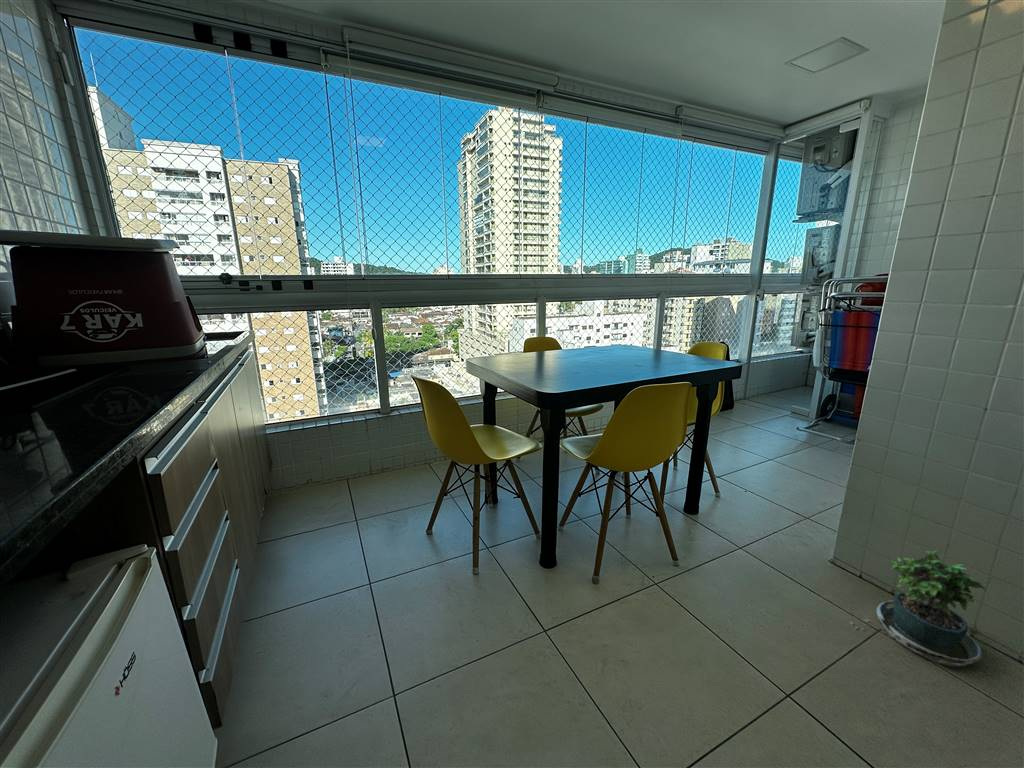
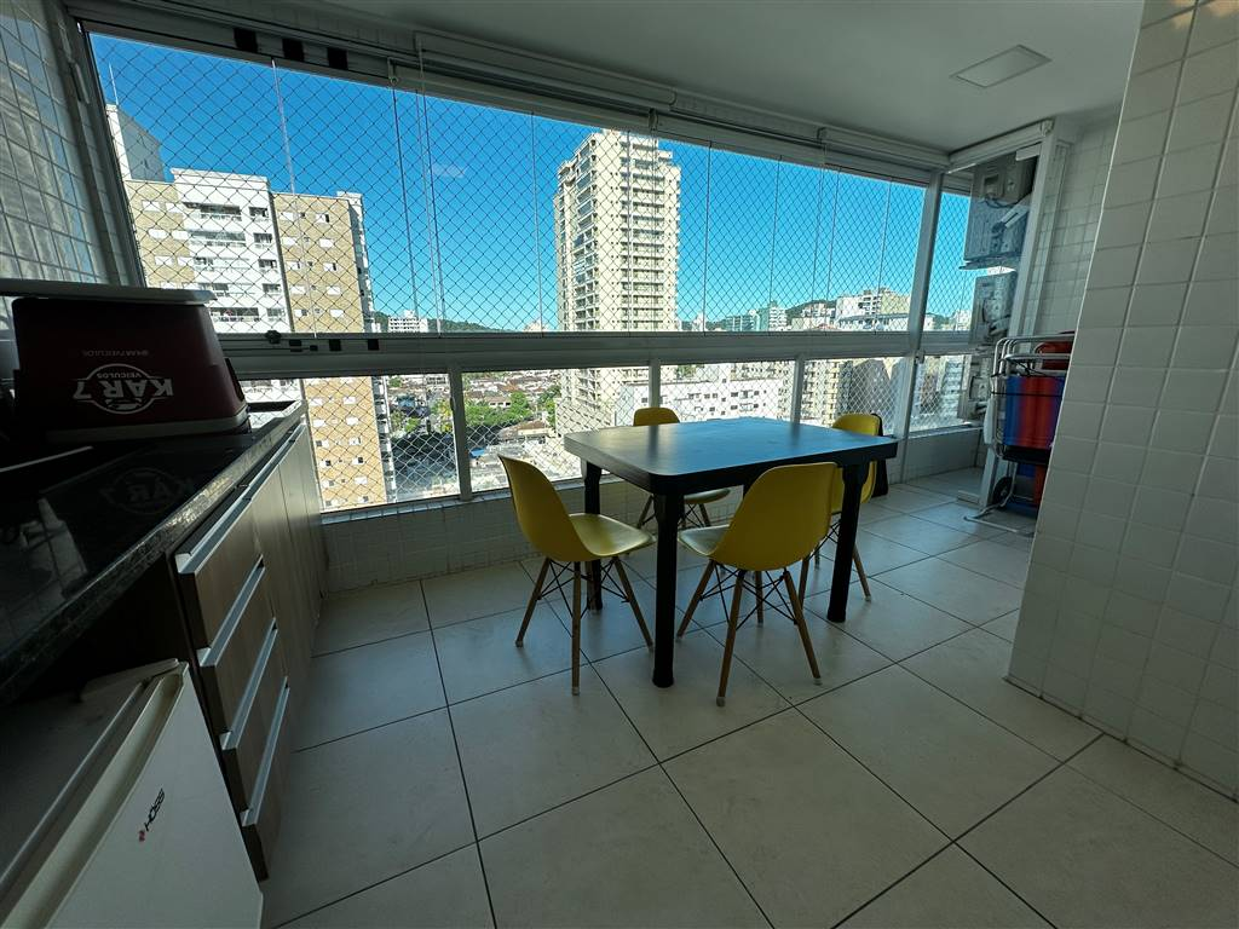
- potted plant [850,550,988,669]
